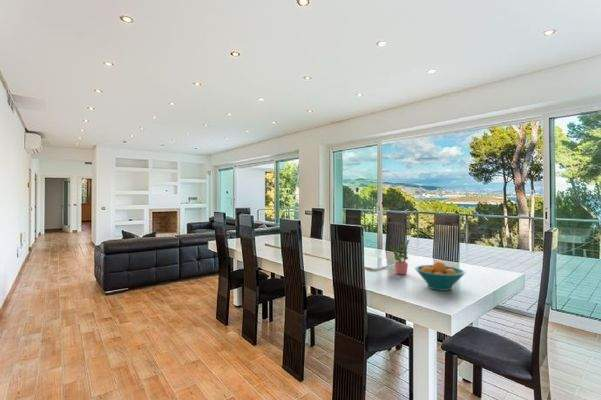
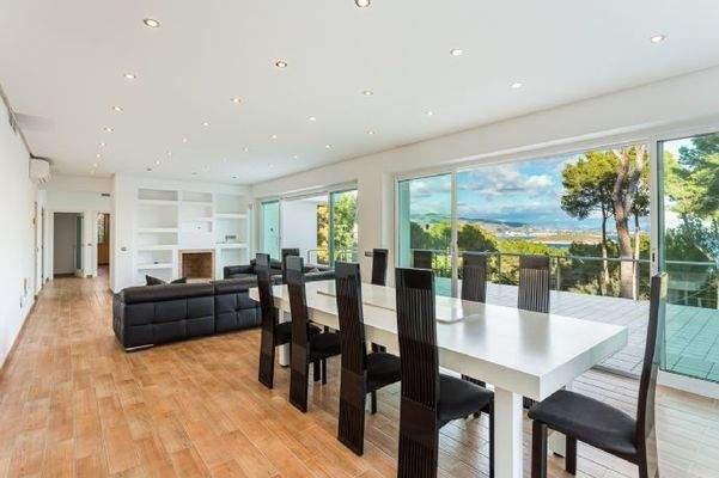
- potted plant [389,239,410,275]
- fruit bowl [414,260,466,292]
